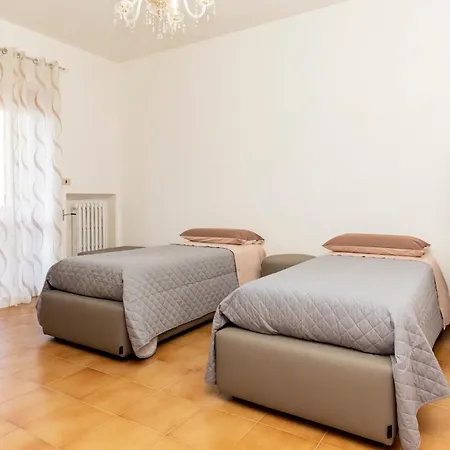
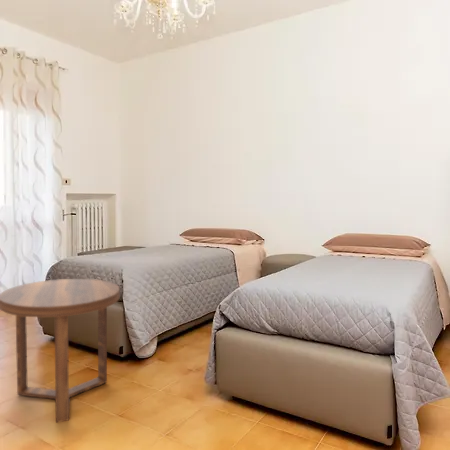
+ side table [0,278,120,423]
